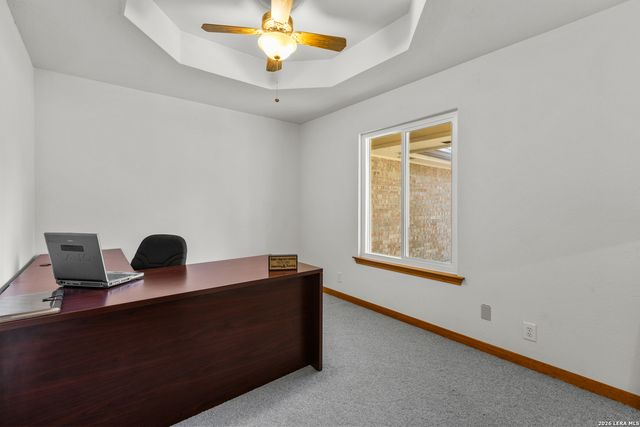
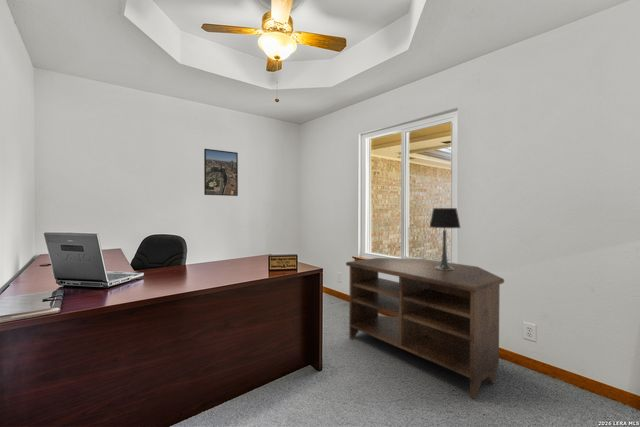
+ table lamp [428,207,462,271]
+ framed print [203,148,239,197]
+ tv stand [345,257,505,399]
